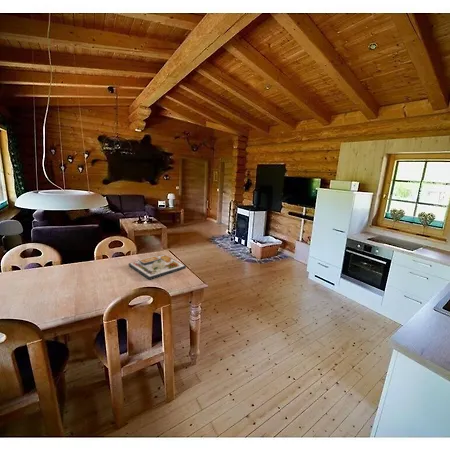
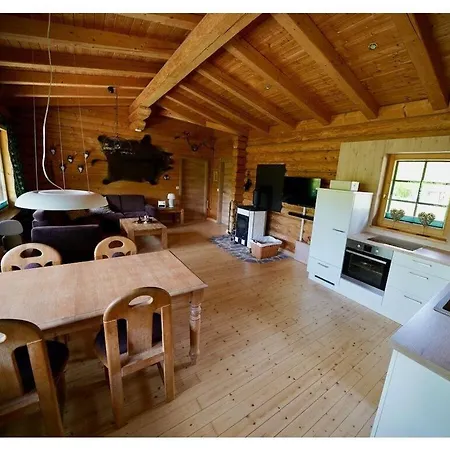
- food plate [128,254,187,281]
